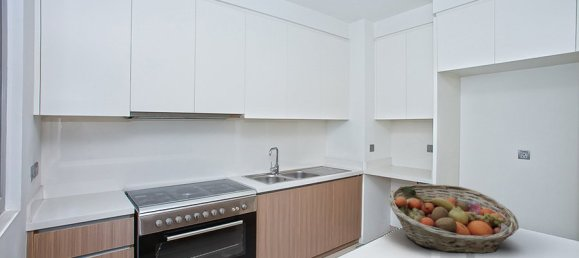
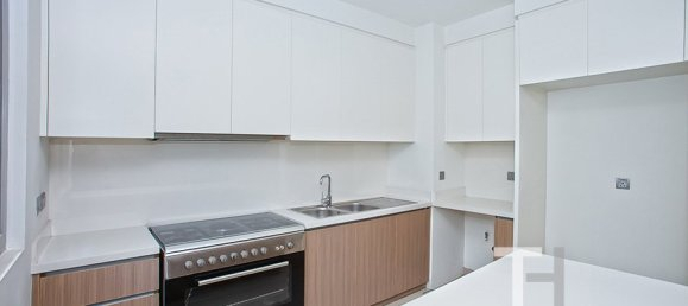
- fruit basket [388,183,520,255]
